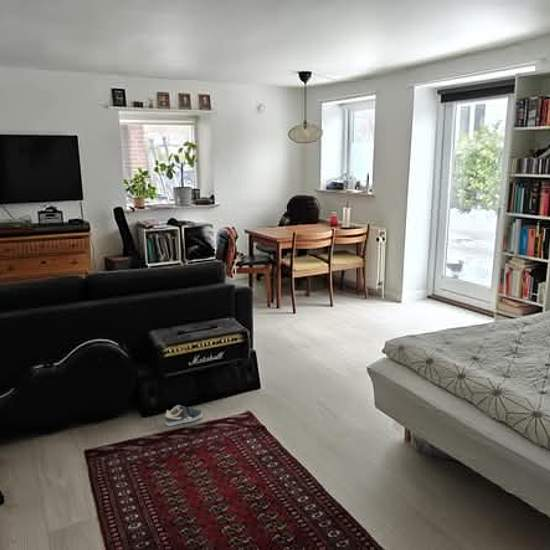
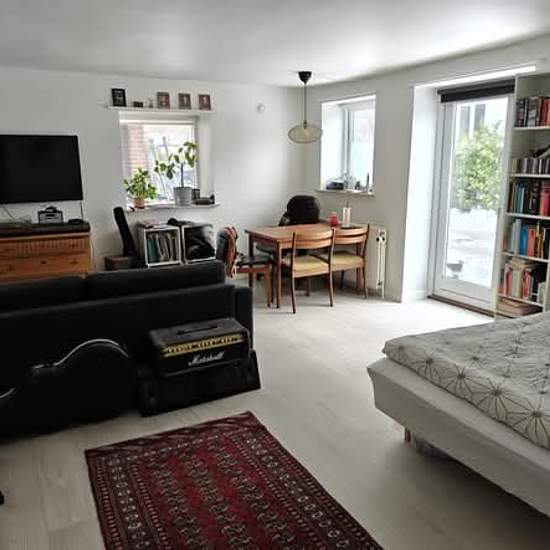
- sneaker [164,404,203,427]
